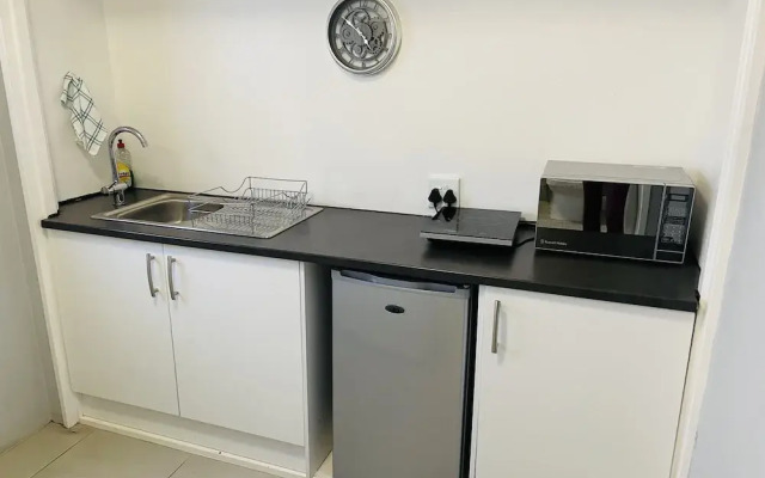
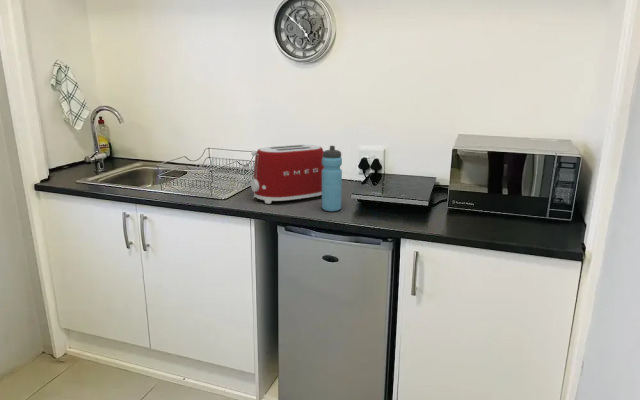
+ water bottle [321,145,343,212]
+ toaster [250,144,324,205]
